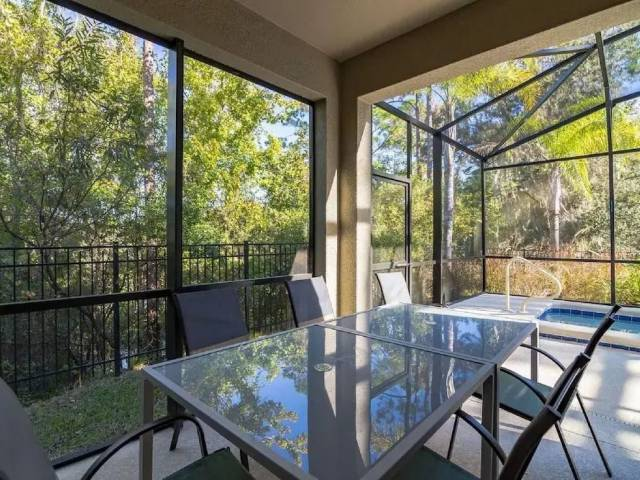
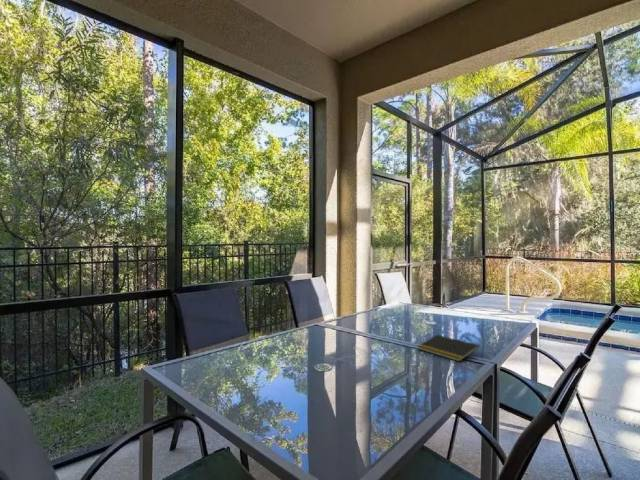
+ notepad [416,334,480,363]
